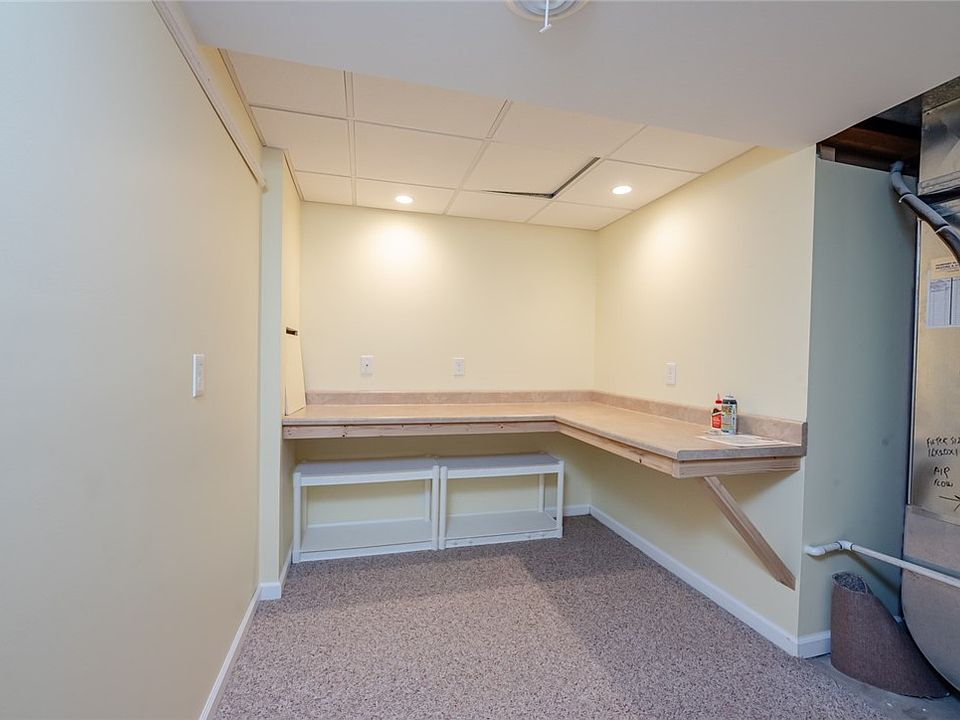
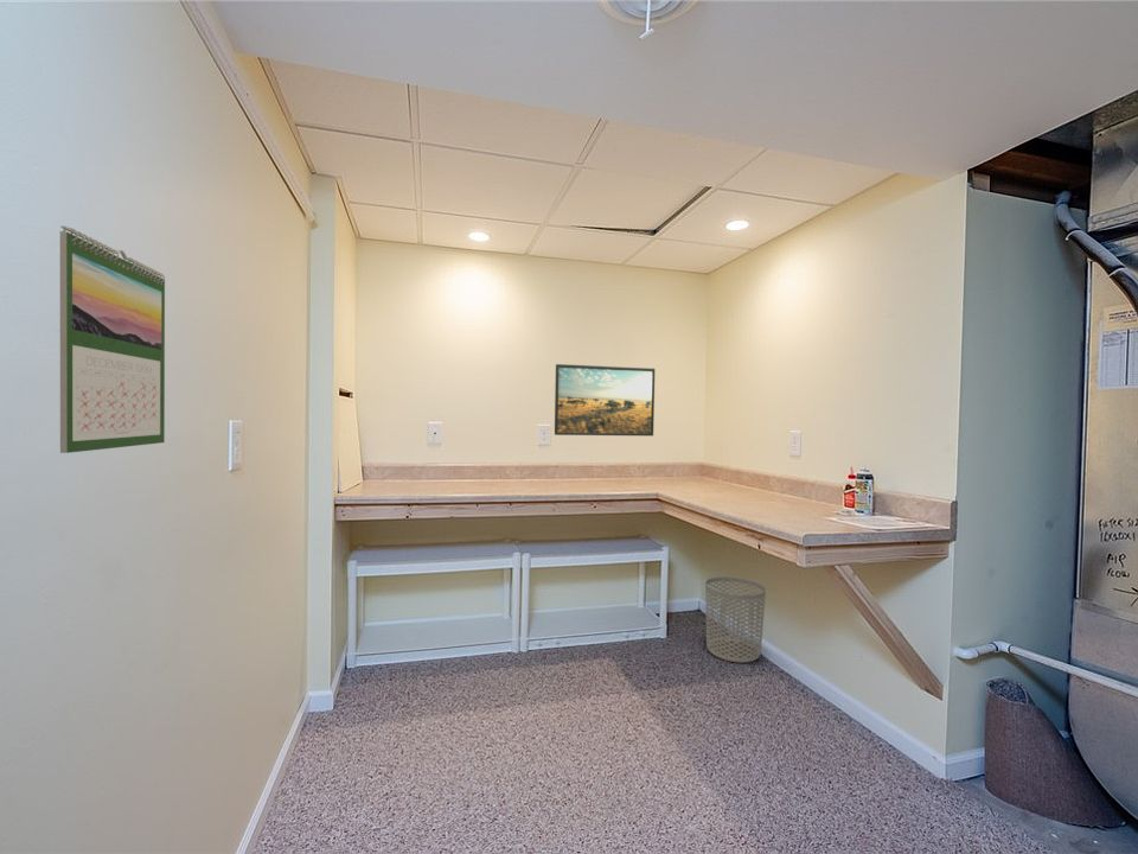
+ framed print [554,363,656,438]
+ calendar [59,224,166,454]
+ waste bin [704,575,767,664]
